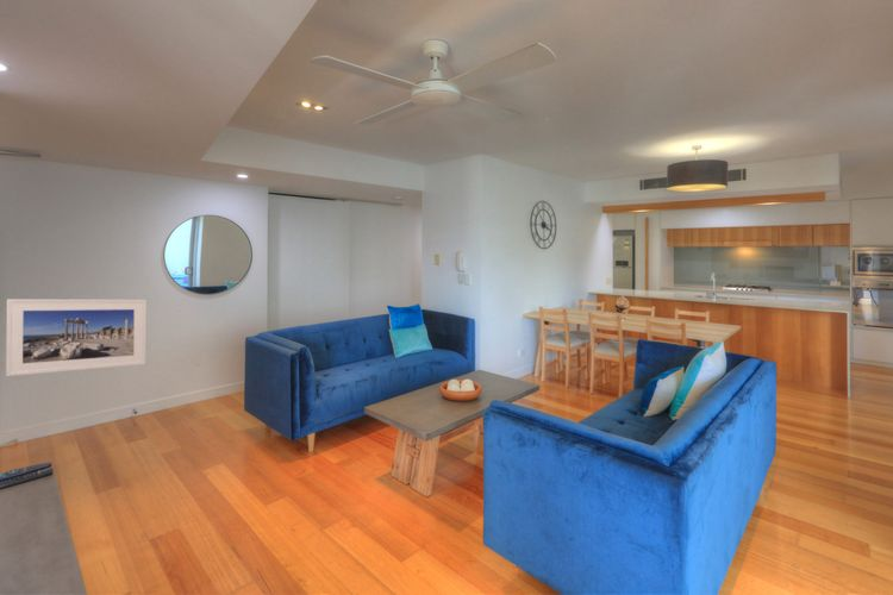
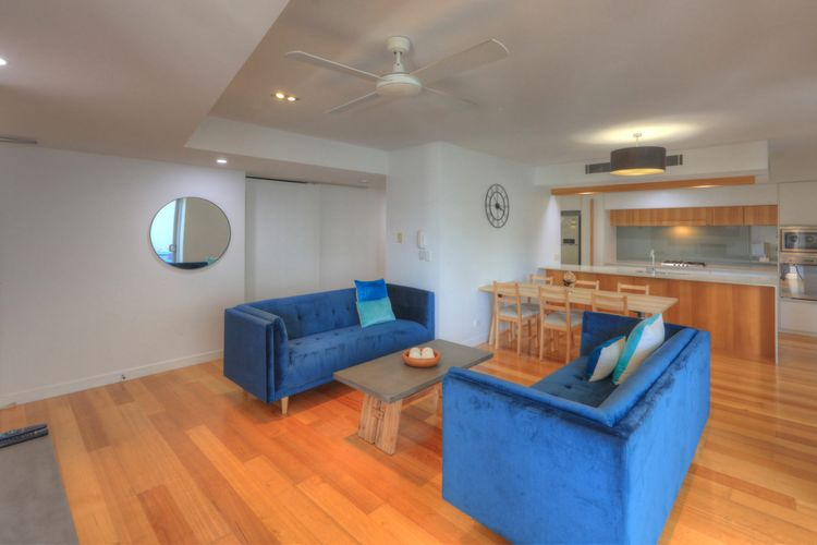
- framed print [5,298,148,377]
